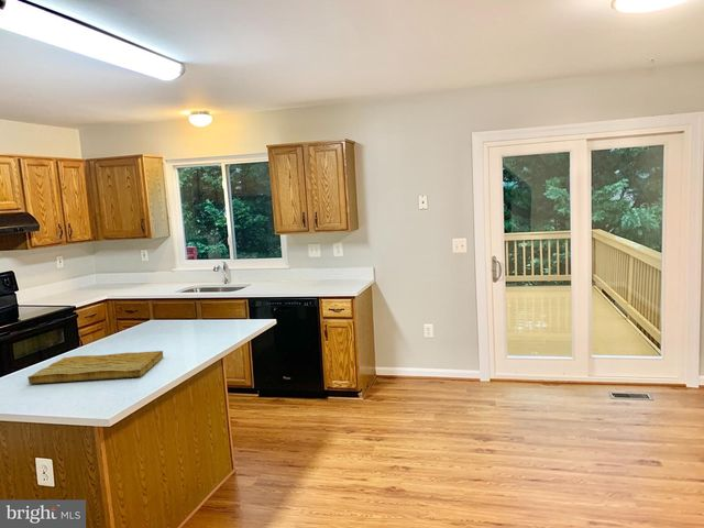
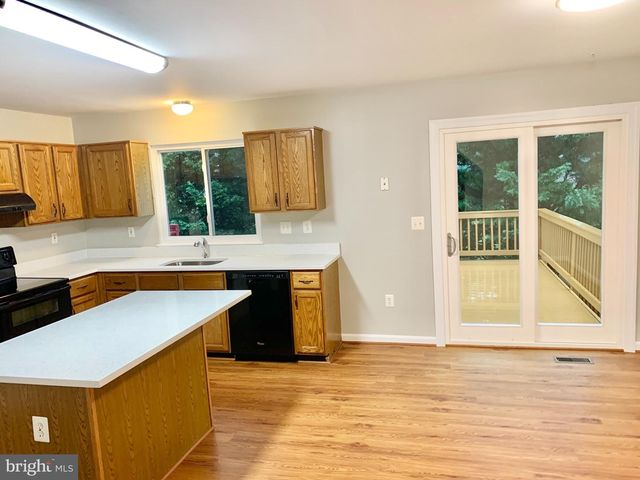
- cutting board [26,350,164,385]
